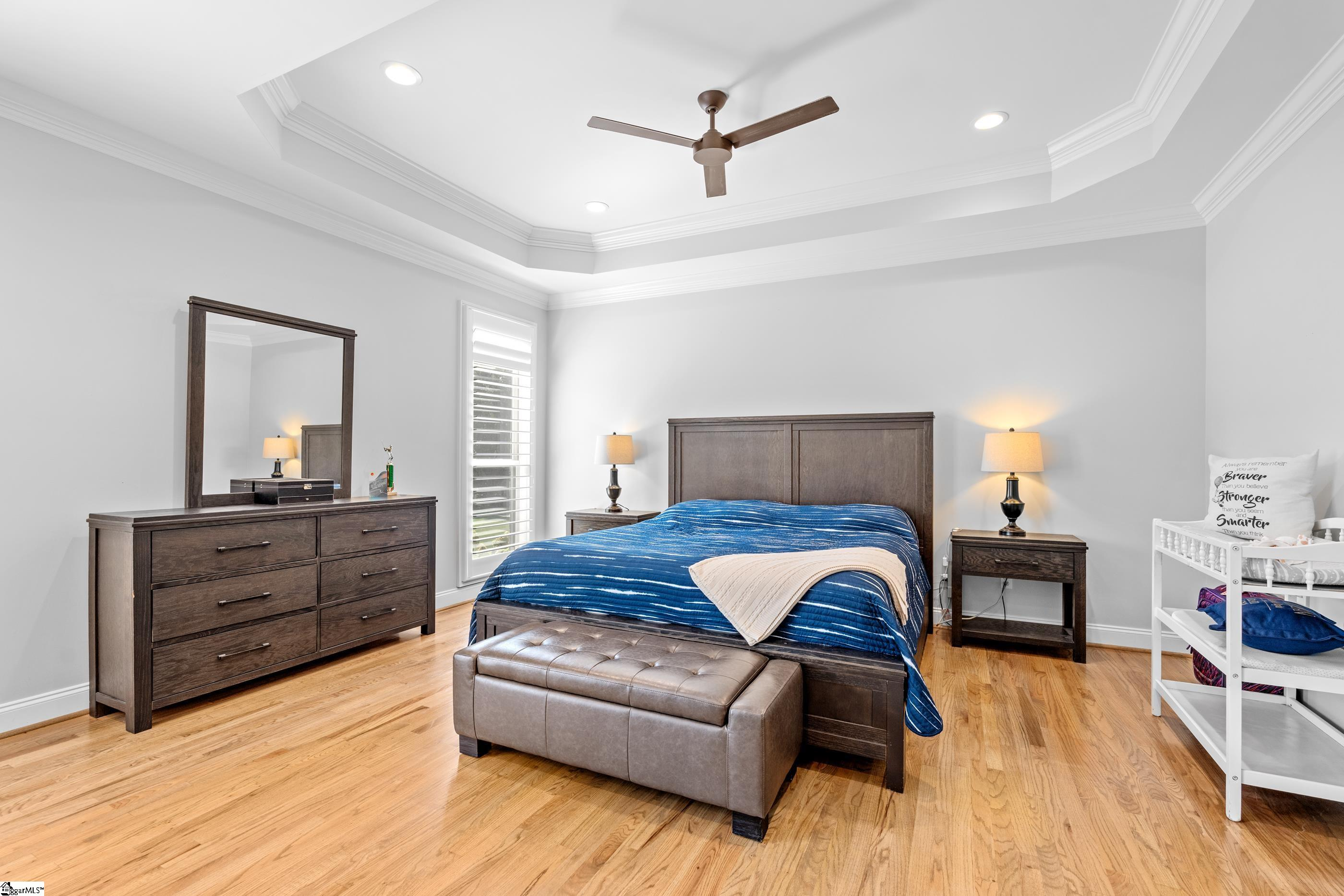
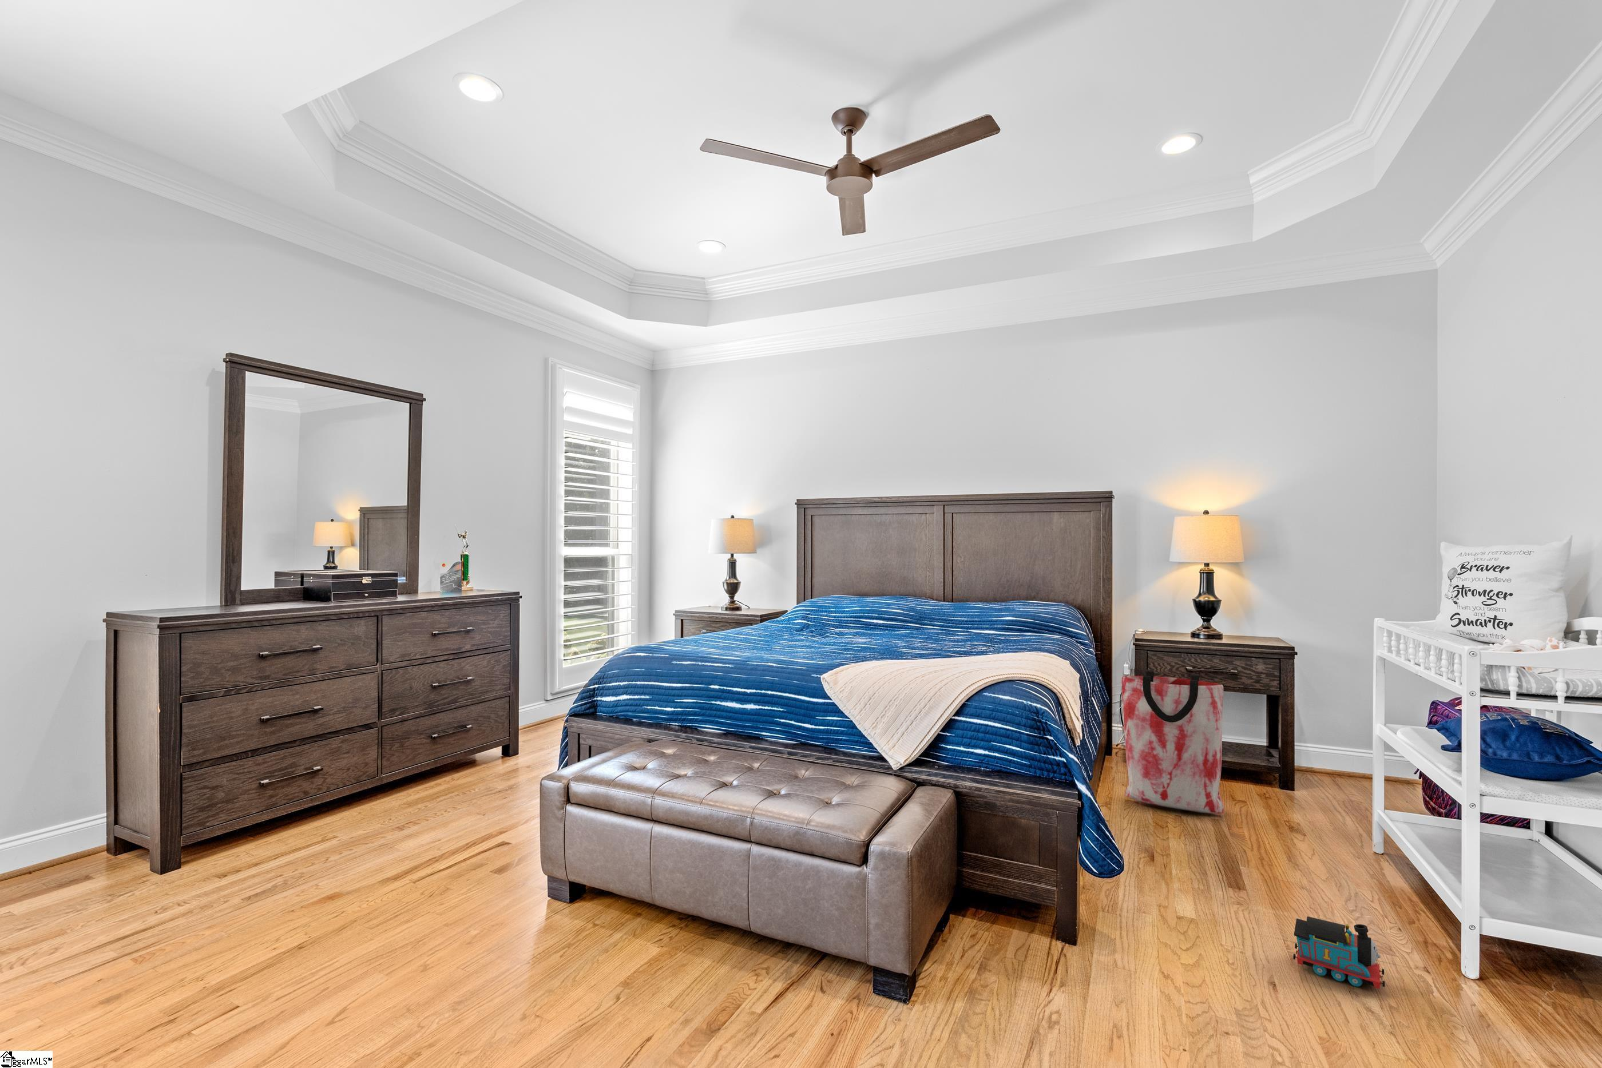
+ bag [1120,669,1224,814]
+ toy train [1293,915,1385,989]
